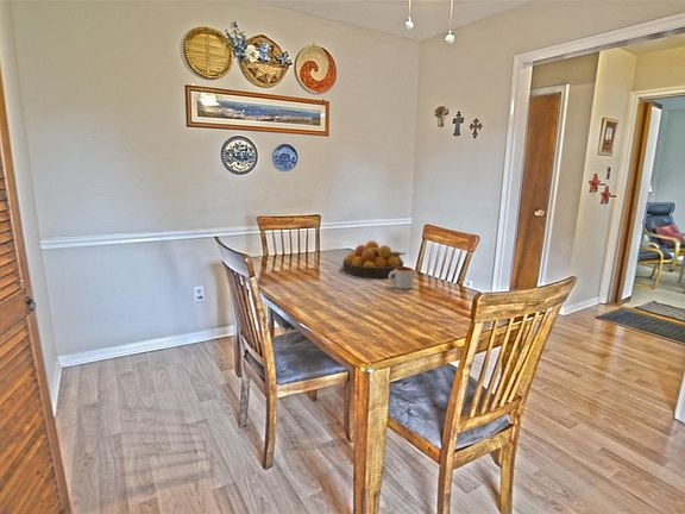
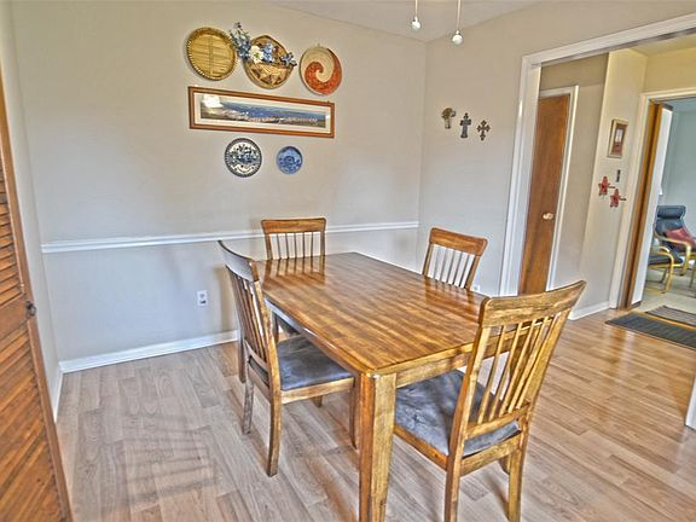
- fruit bowl [341,240,407,278]
- mug [388,265,414,290]
